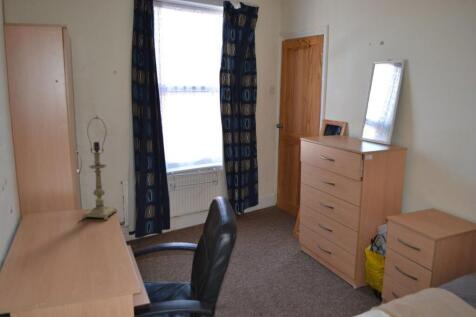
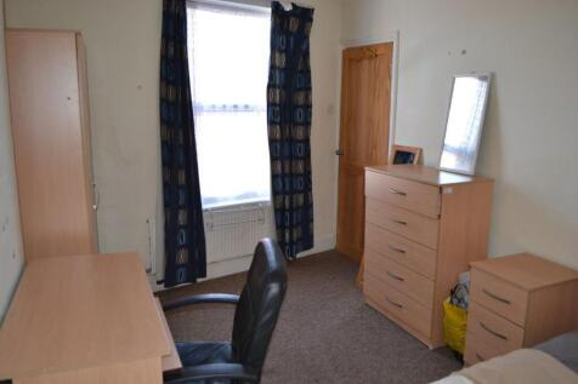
- table lamp [81,114,119,221]
